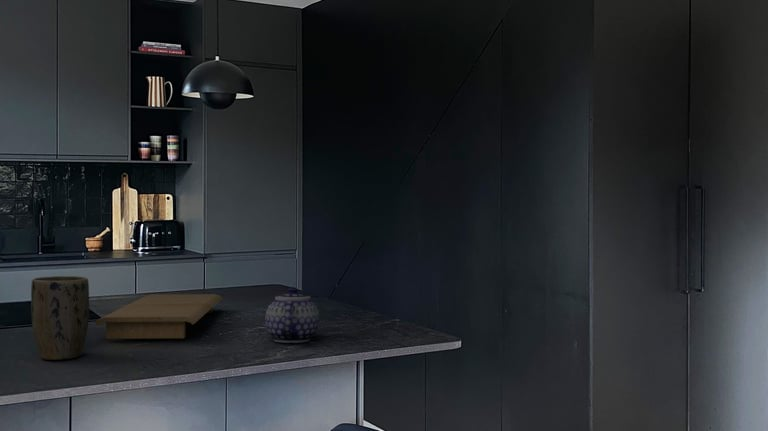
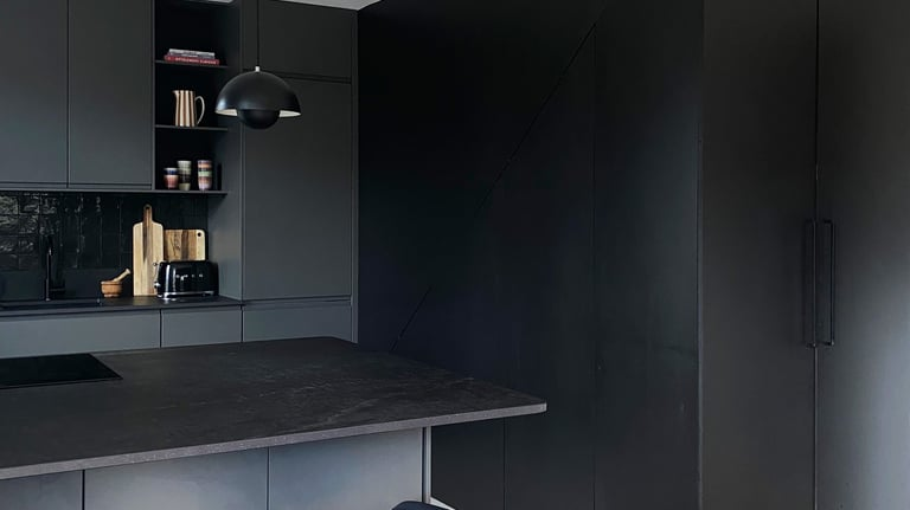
- teapot [264,286,321,344]
- plant pot [30,275,90,361]
- cutting board [94,293,224,340]
